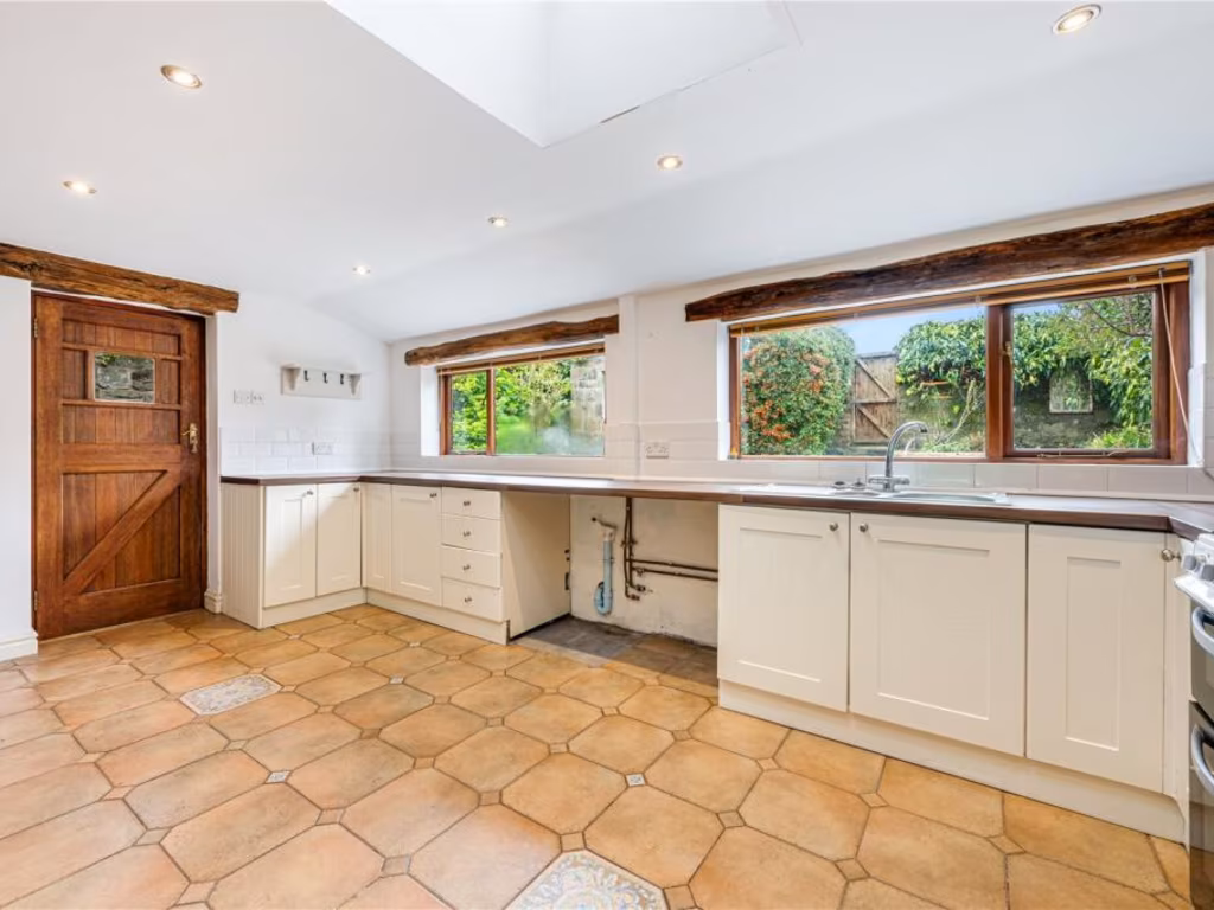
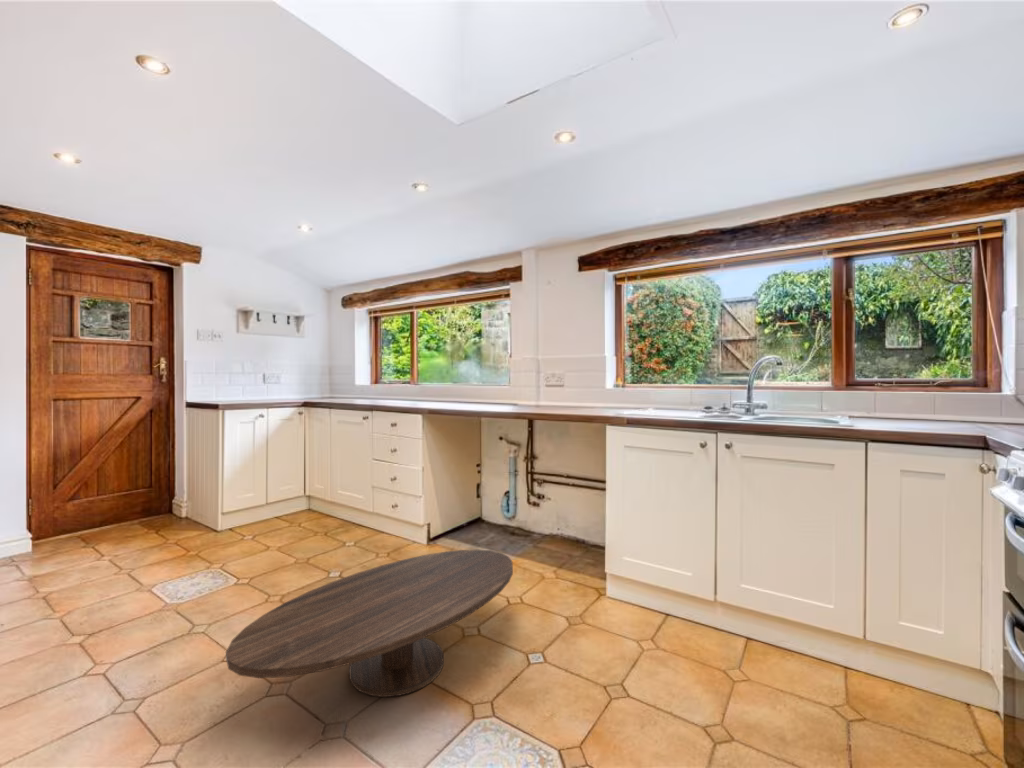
+ coffee table [225,549,514,698]
